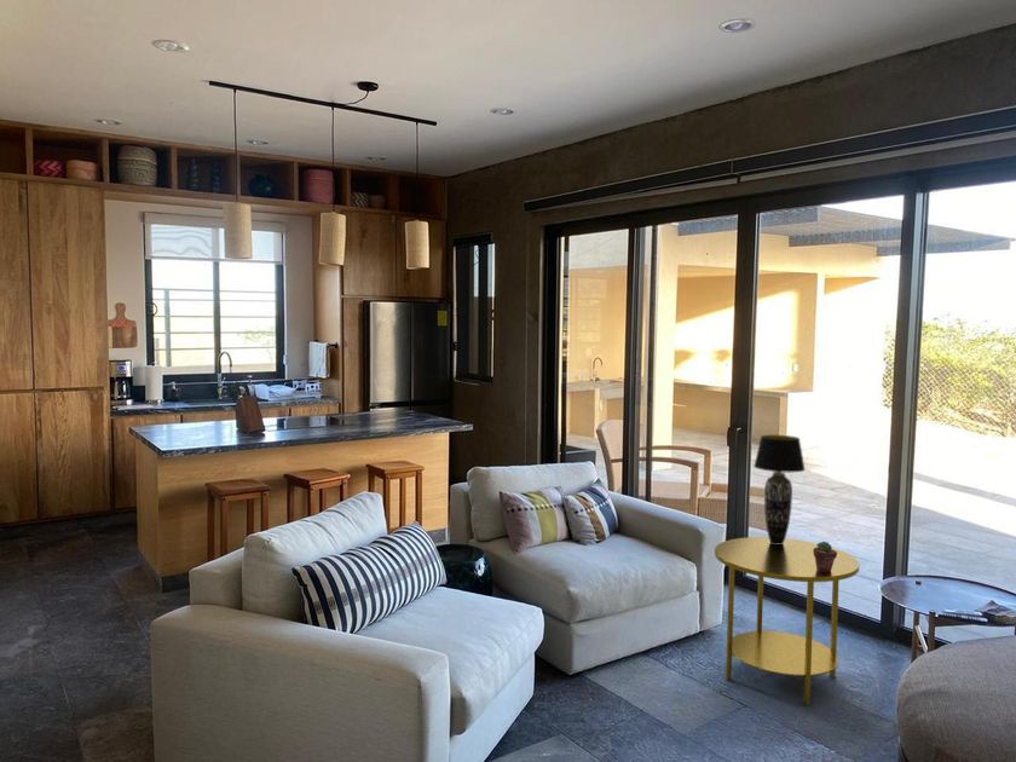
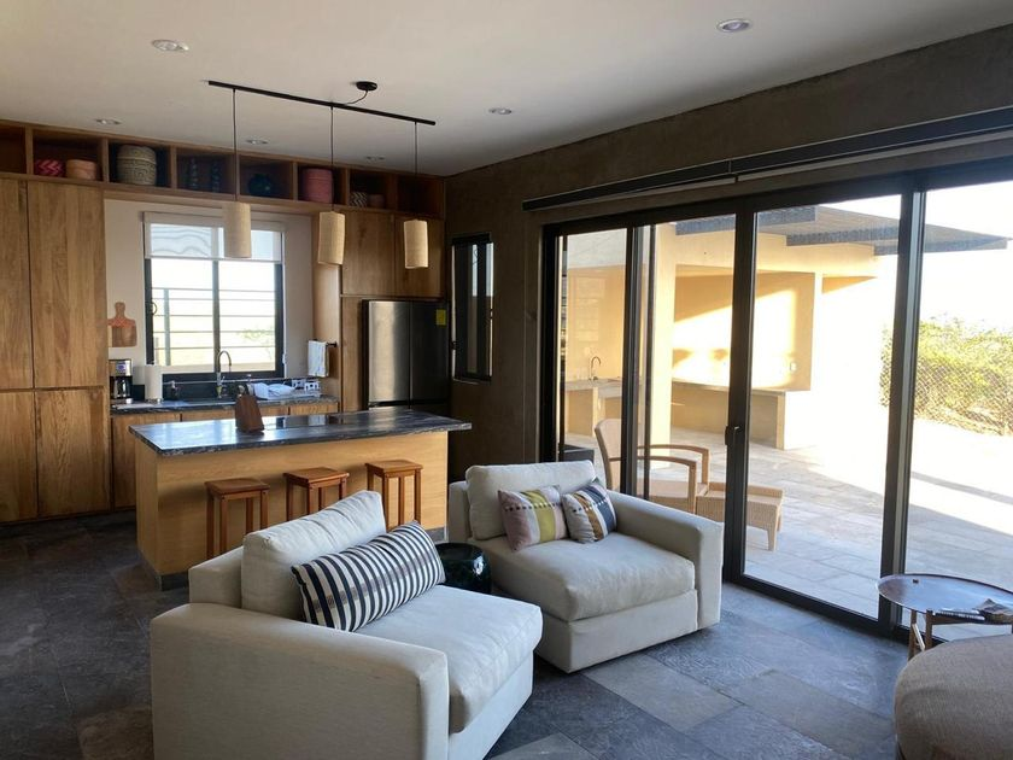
- side table [714,536,861,706]
- potted succulent [813,541,837,572]
- table lamp [752,434,807,544]
